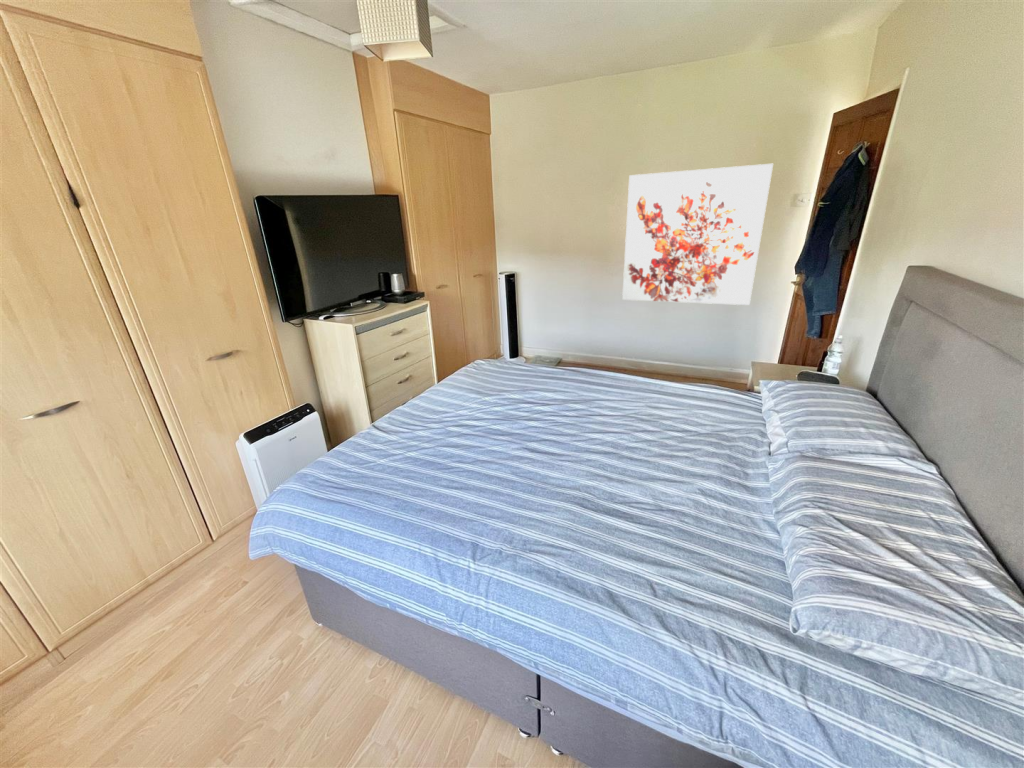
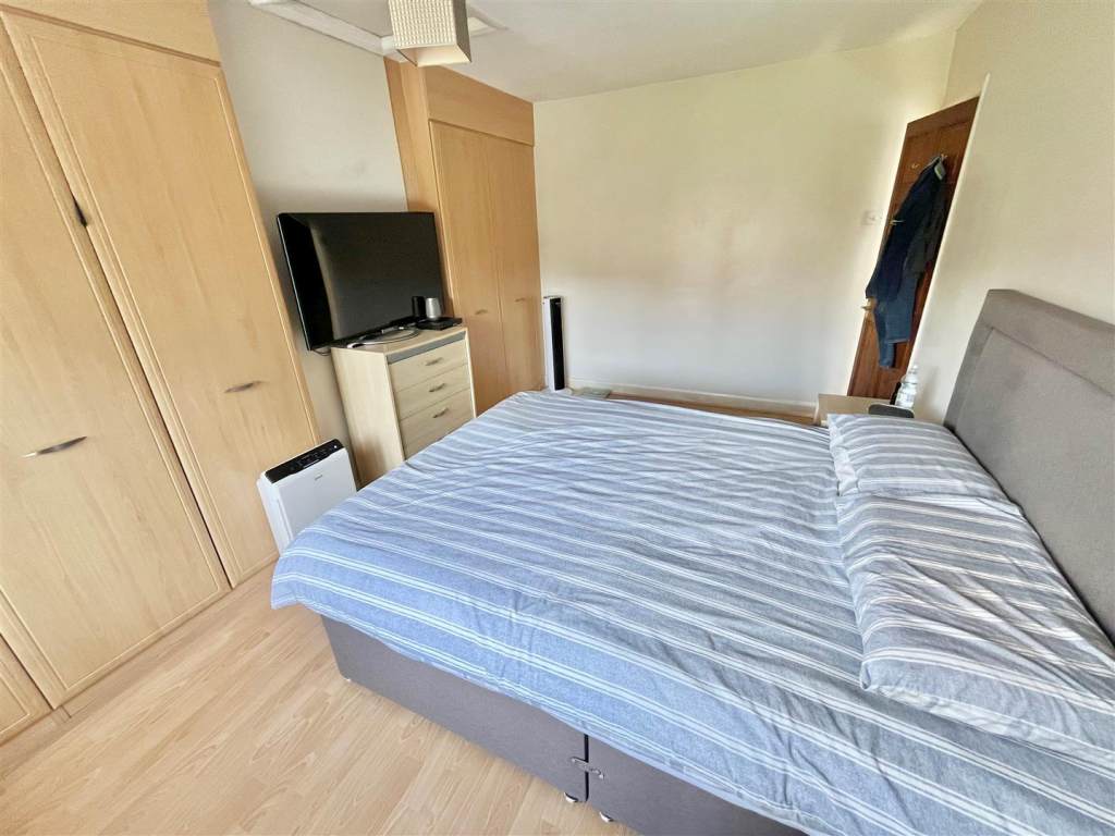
- wall art [621,163,774,306]
